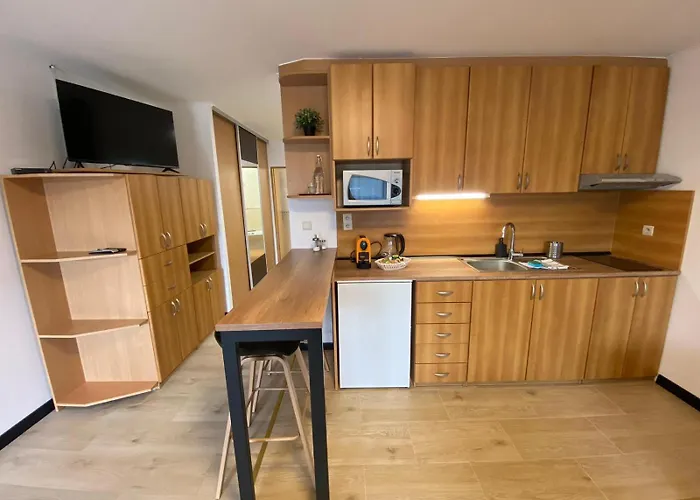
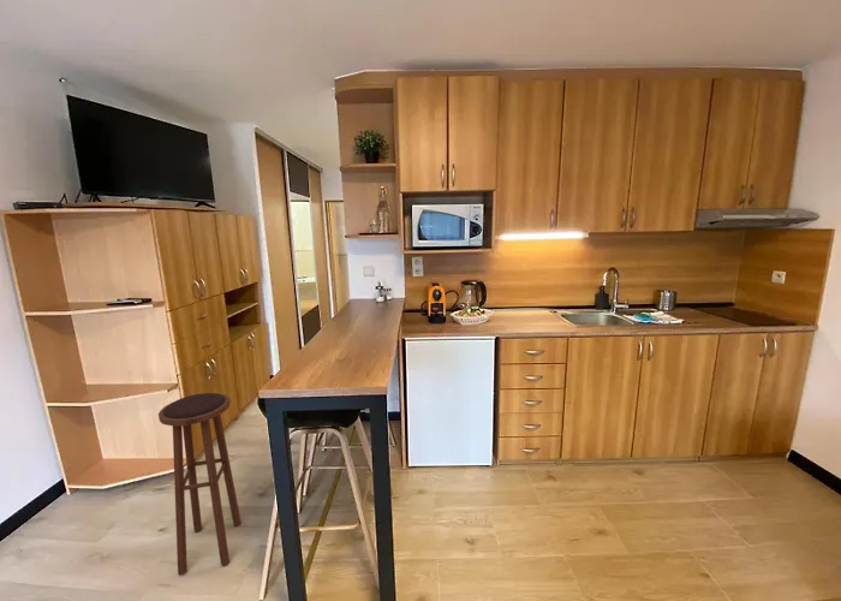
+ stool [157,392,243,576]
